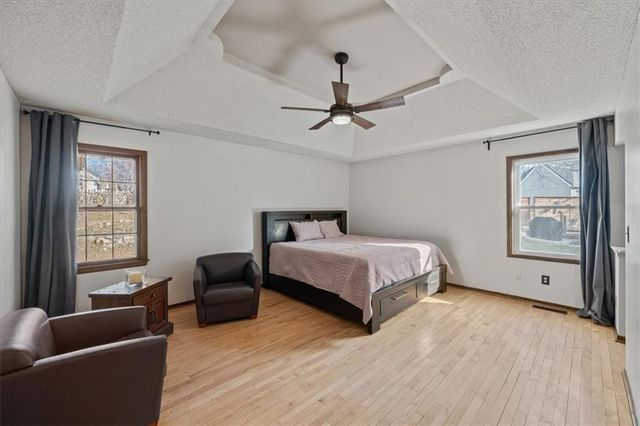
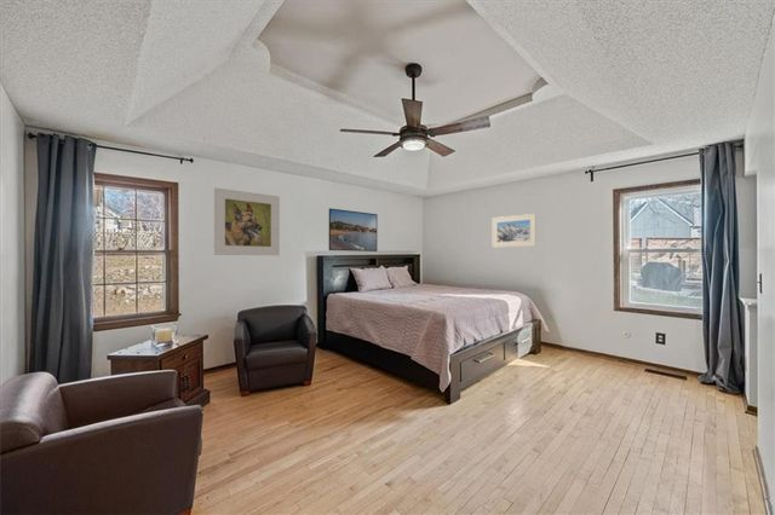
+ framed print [492,213,538,248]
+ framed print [213,186,281,256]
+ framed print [328,207,379,253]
